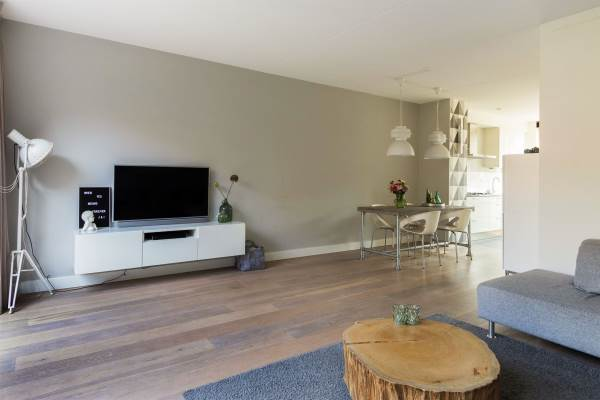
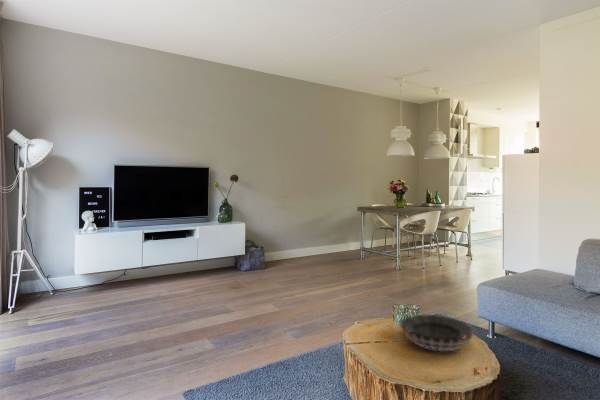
+ decorative bowl [400,314,475,352]
